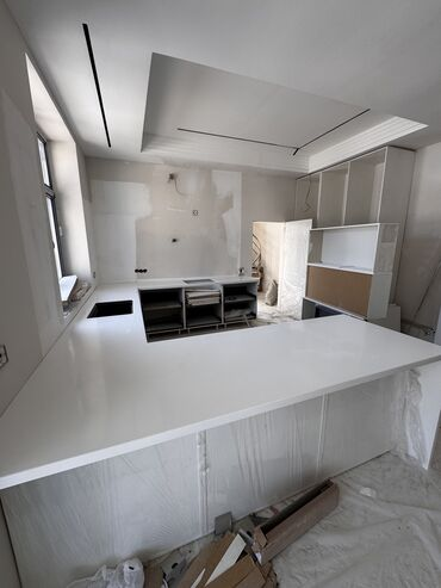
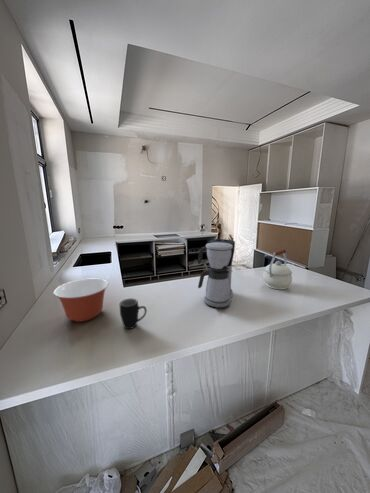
+ kettle [262,249,293,290]
+ mug [119,297,148,330]
+ coffee maker [197,238,236,310]
+ mixing bowl [53,277,109,323]
